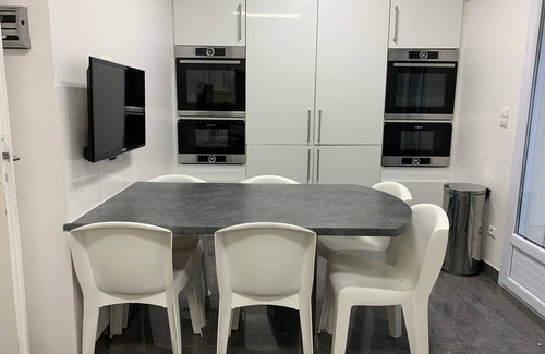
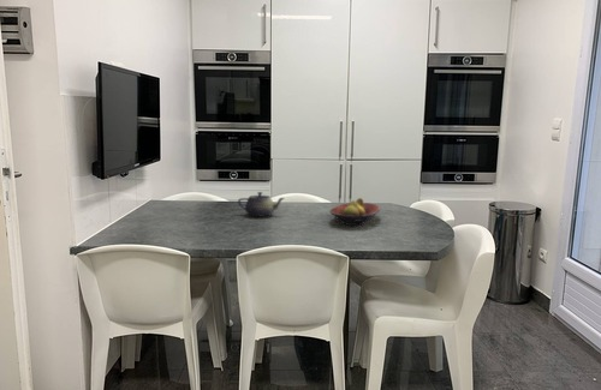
+ teapot [237,191,285,217]
+ fruit bowl [328,197,381,227]
